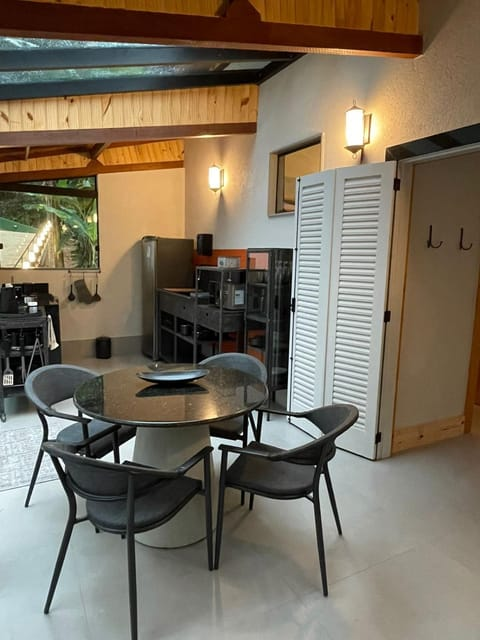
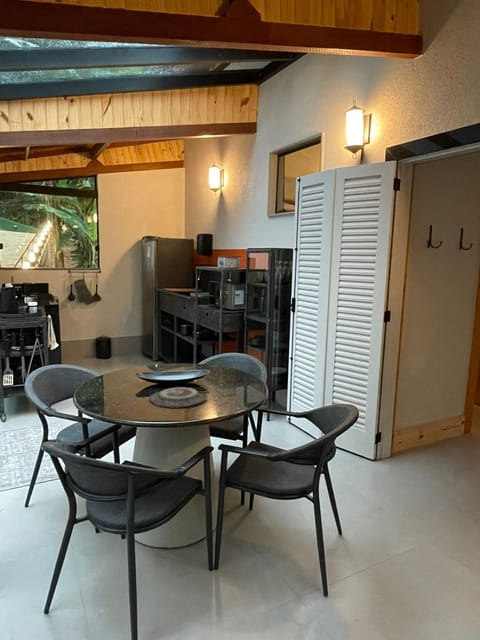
+ plate [148,386,209,408]
